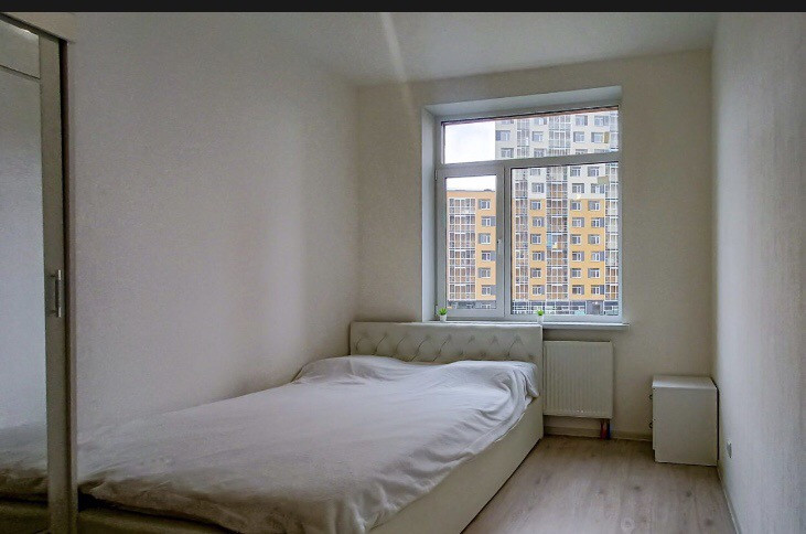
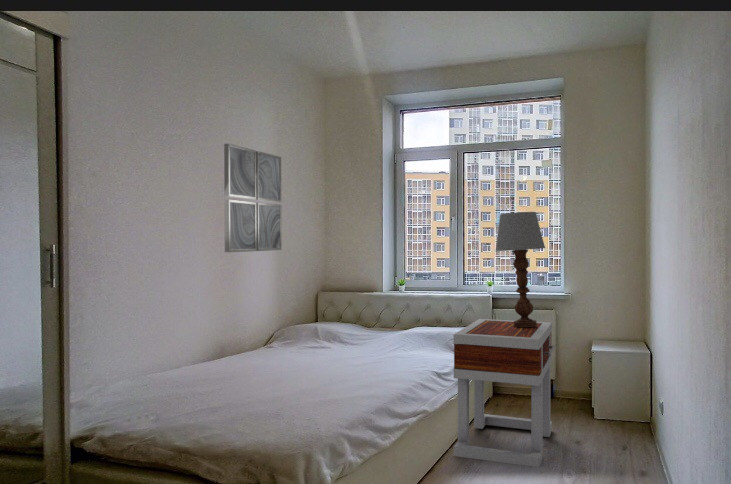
+ side table [453,318,556,468]
+ table lamp [494,211,546,327]
+ wall art [223,143,283,253]
